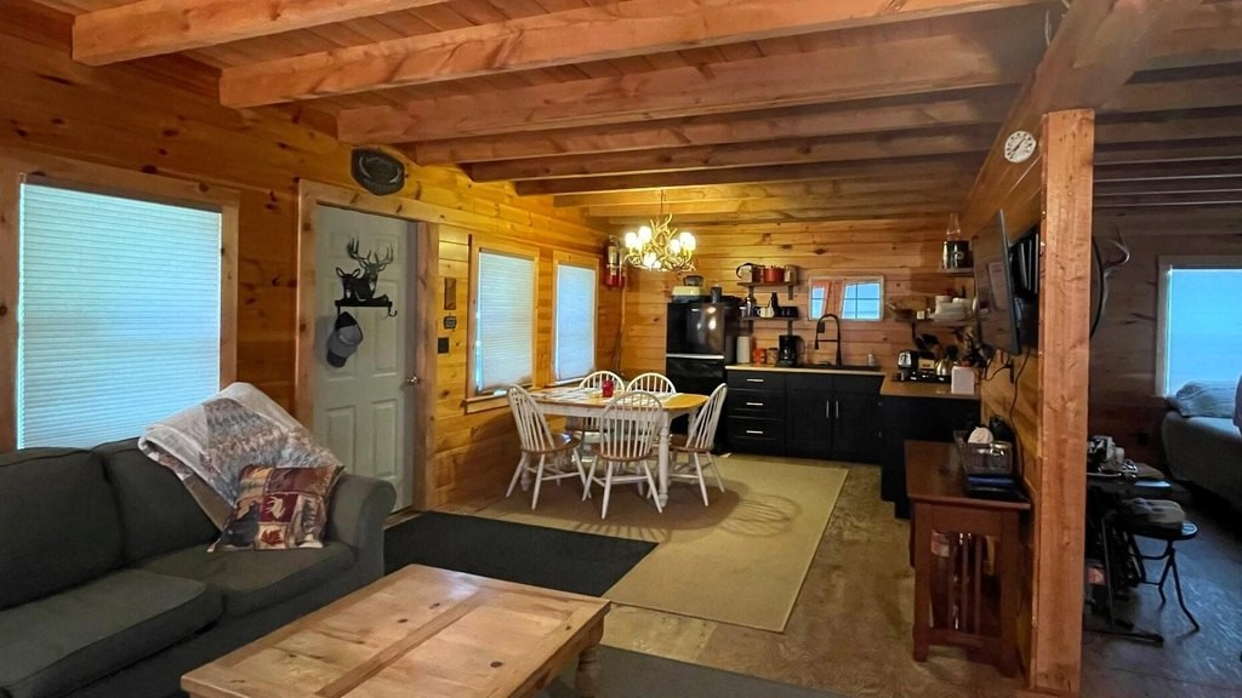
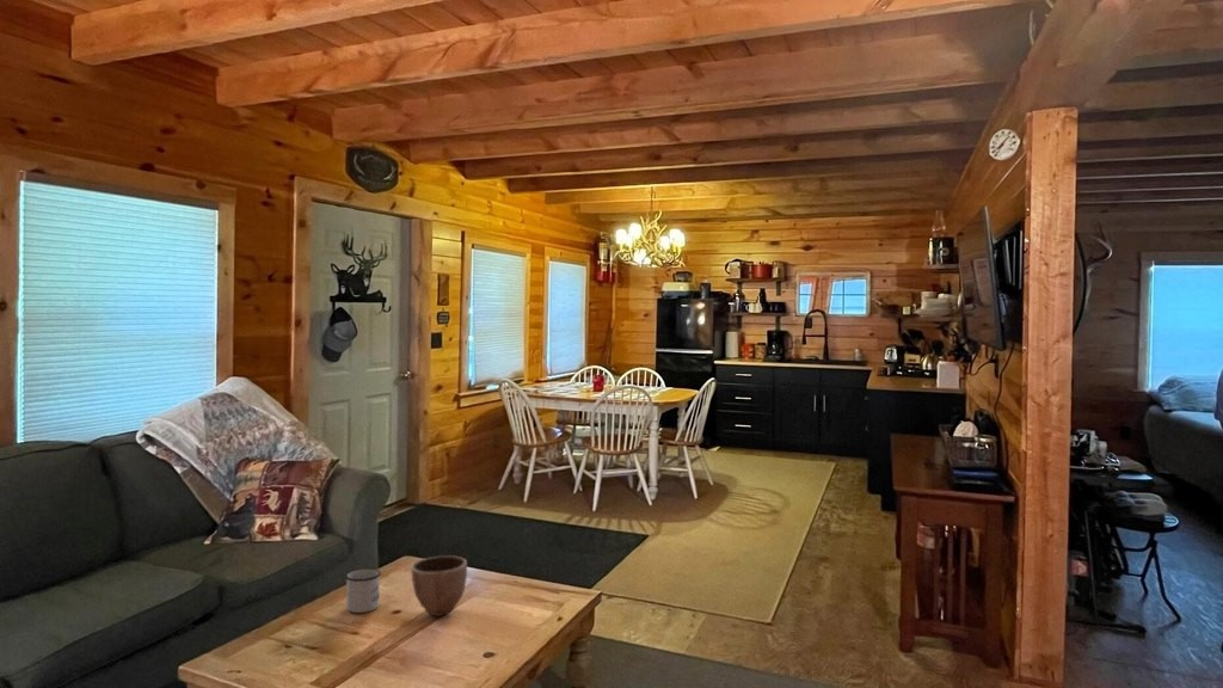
+ mug [344,567,382,614]
+ decorative bowl [411,554,468,618]
